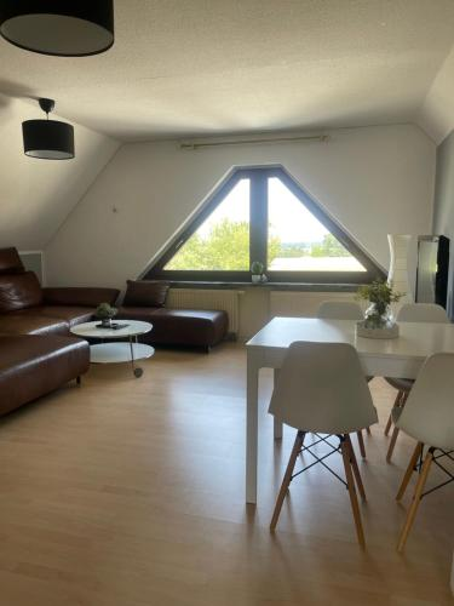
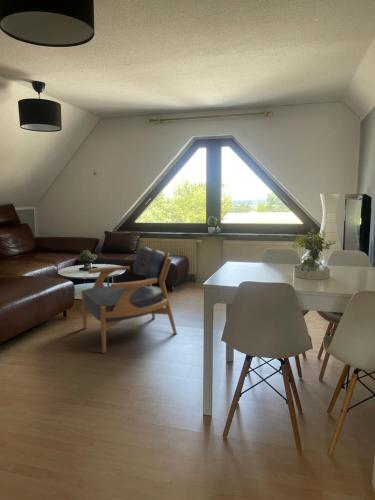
+ armchair [80,246,178,354]
